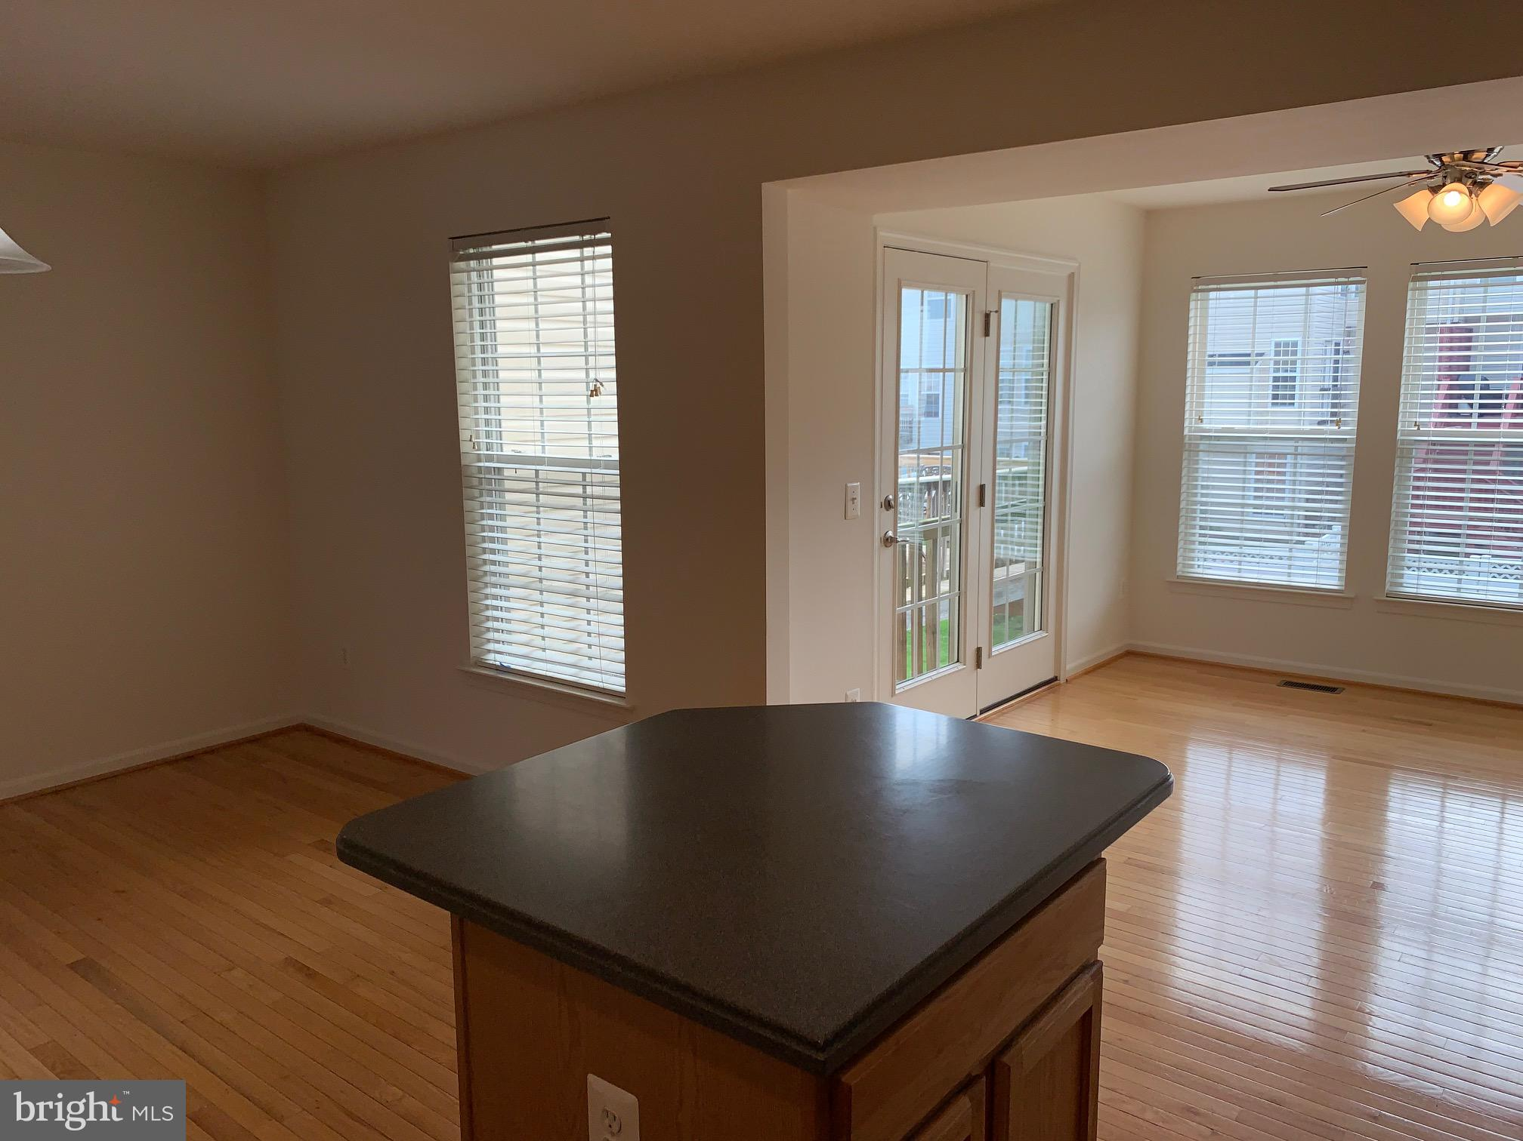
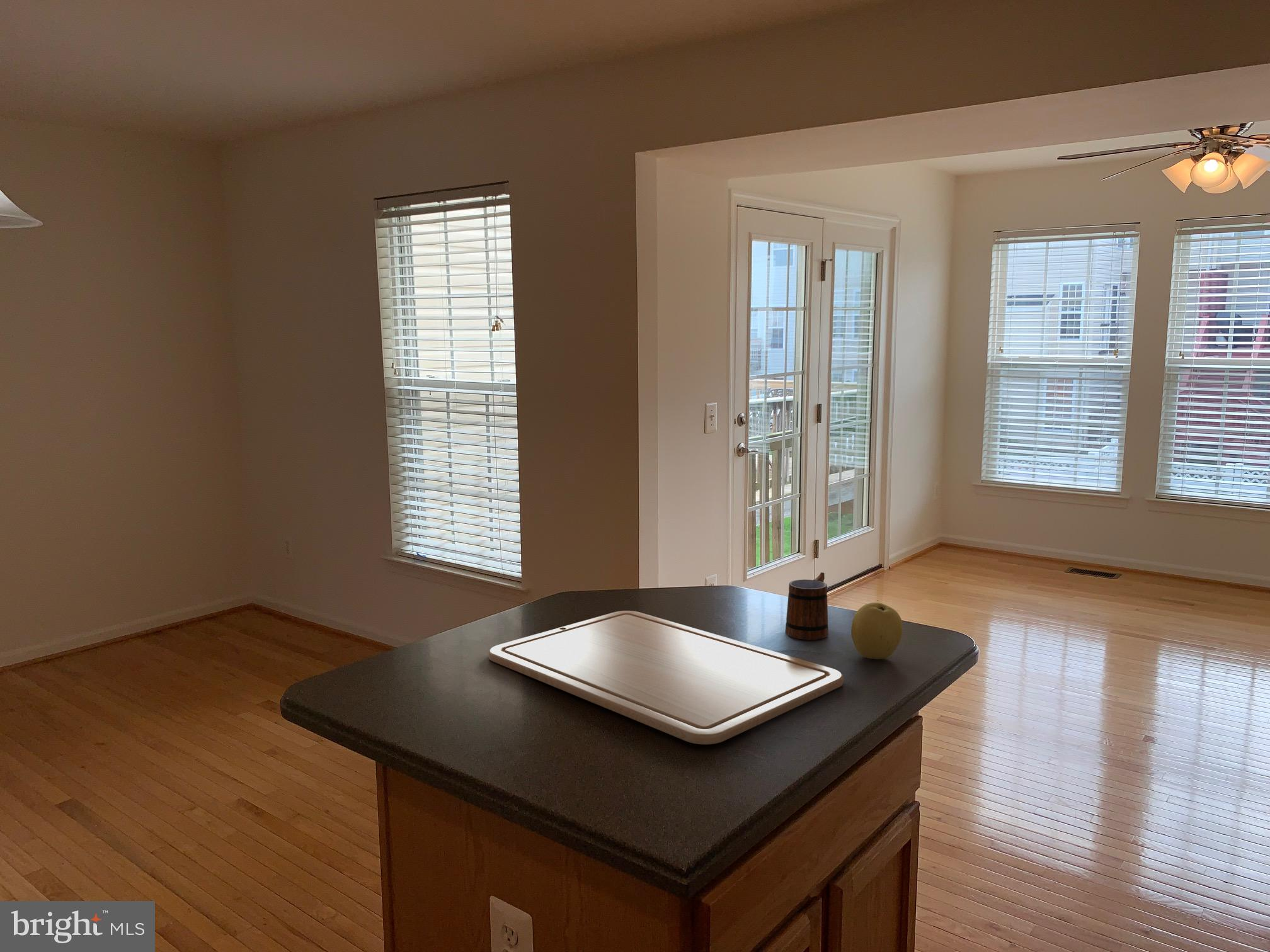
+ mug [785,572,829,640]
+ chopping board [488,610,844,745]
+ fruit [850,602,903,660]
